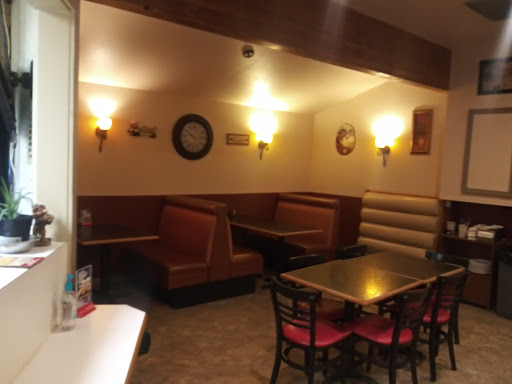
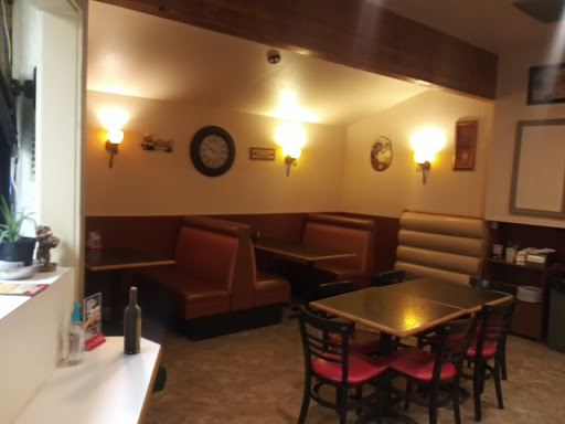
+ wine bottle [122,286,142,356]
